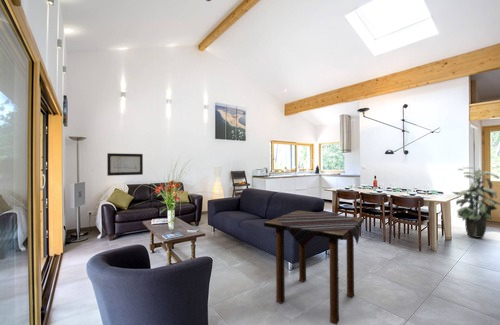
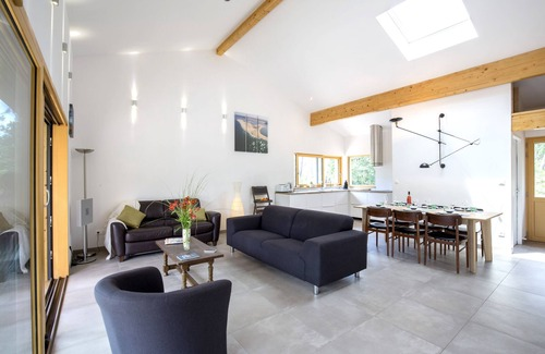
- indoor plant [451,166,500,239]
- wall art [106,152,144,177]
- side table [263,210,365,325]
